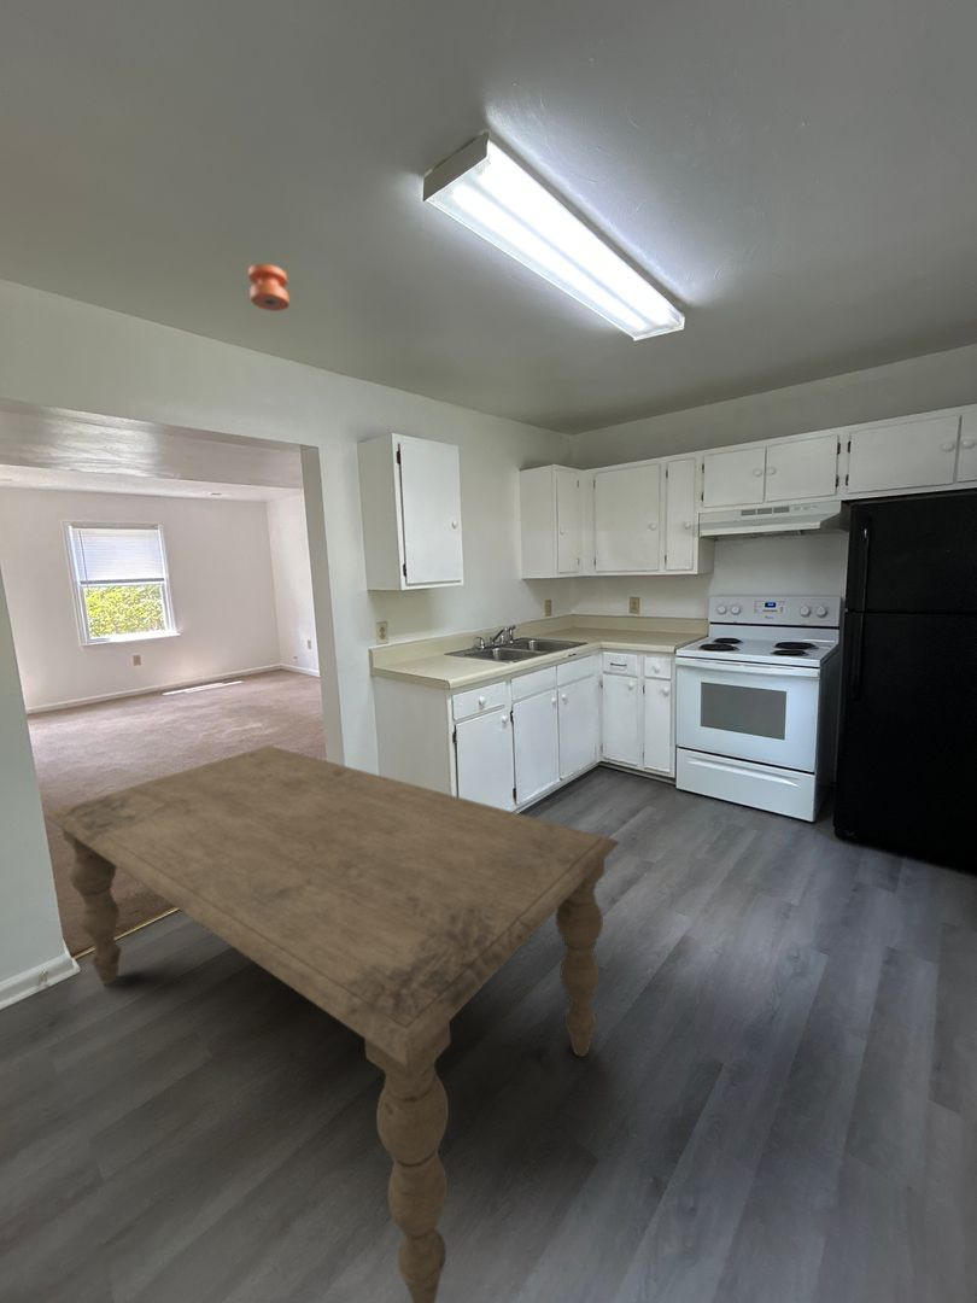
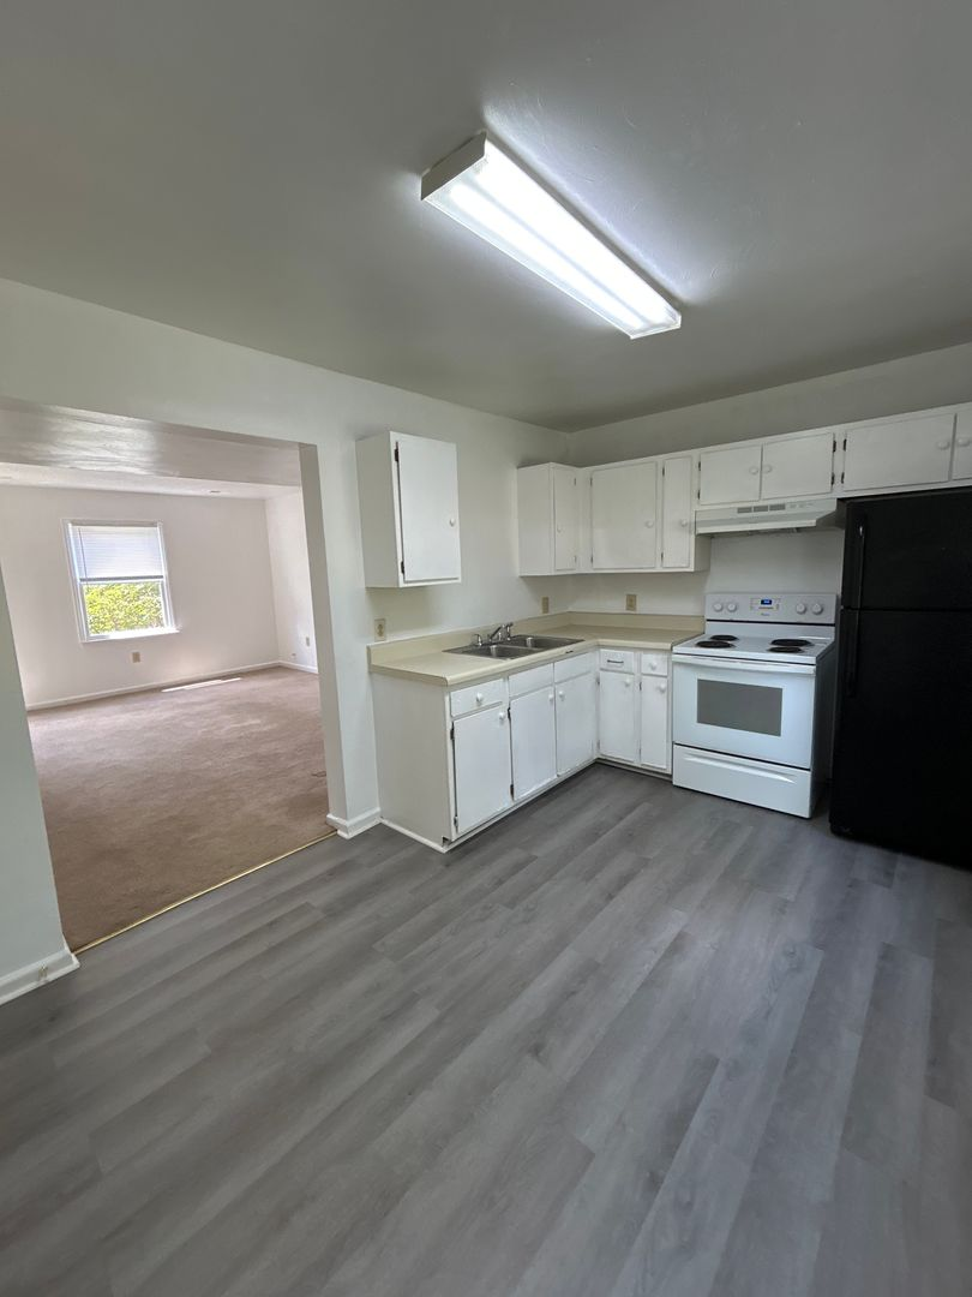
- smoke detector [247,263,291,312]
- dining table [43,744,620,1303]
